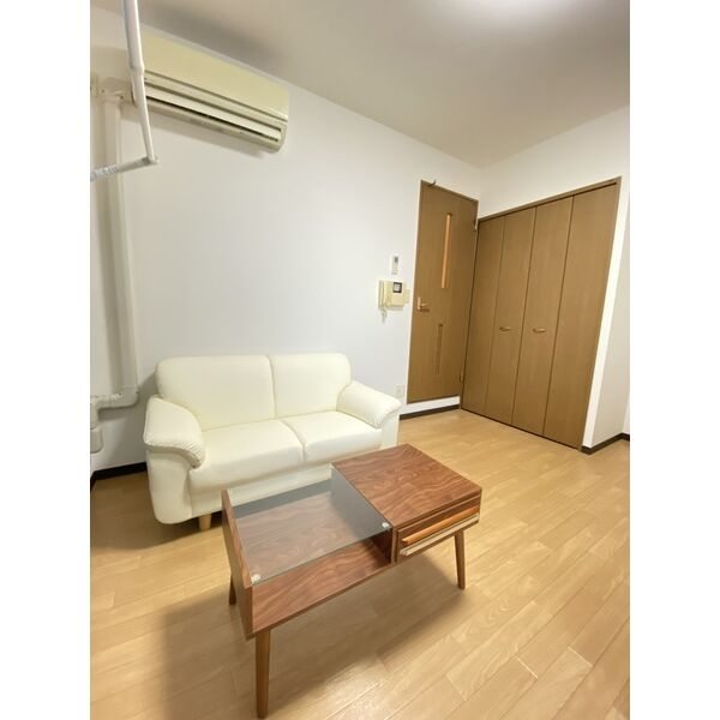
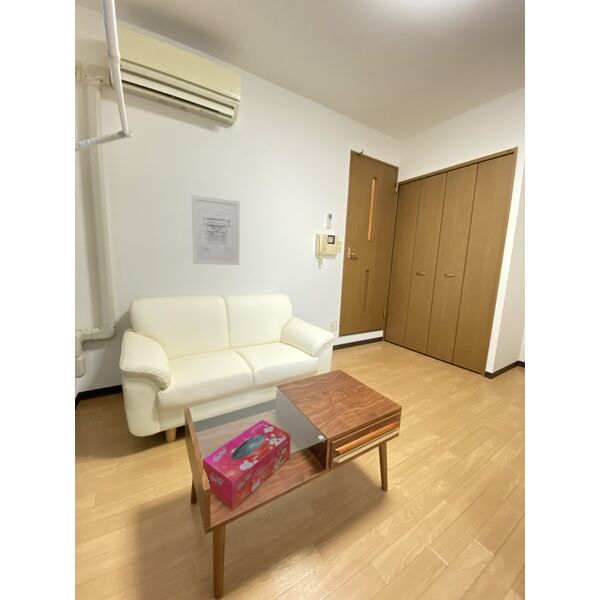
+ tissue box [202,419,291,511]
+ wall art [191,194,241,266]
